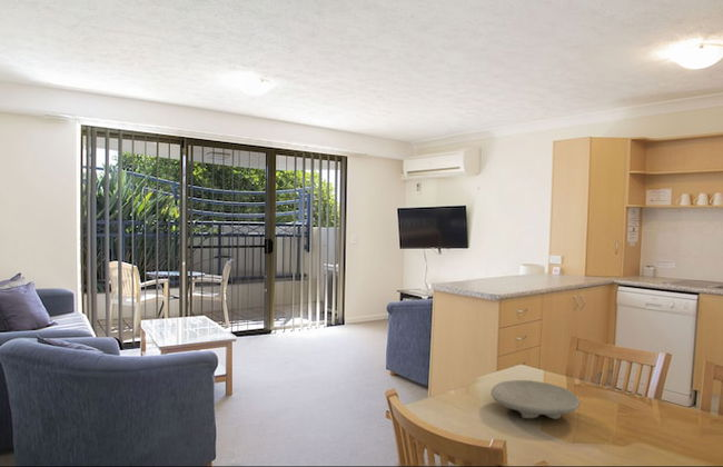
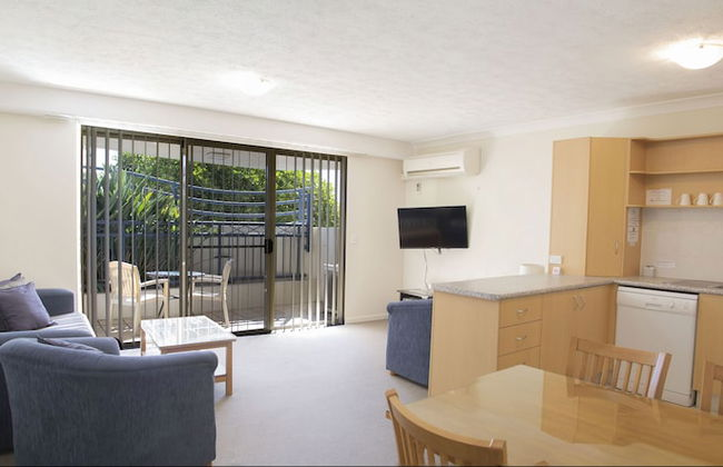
- bowl [489,379,581,420]
